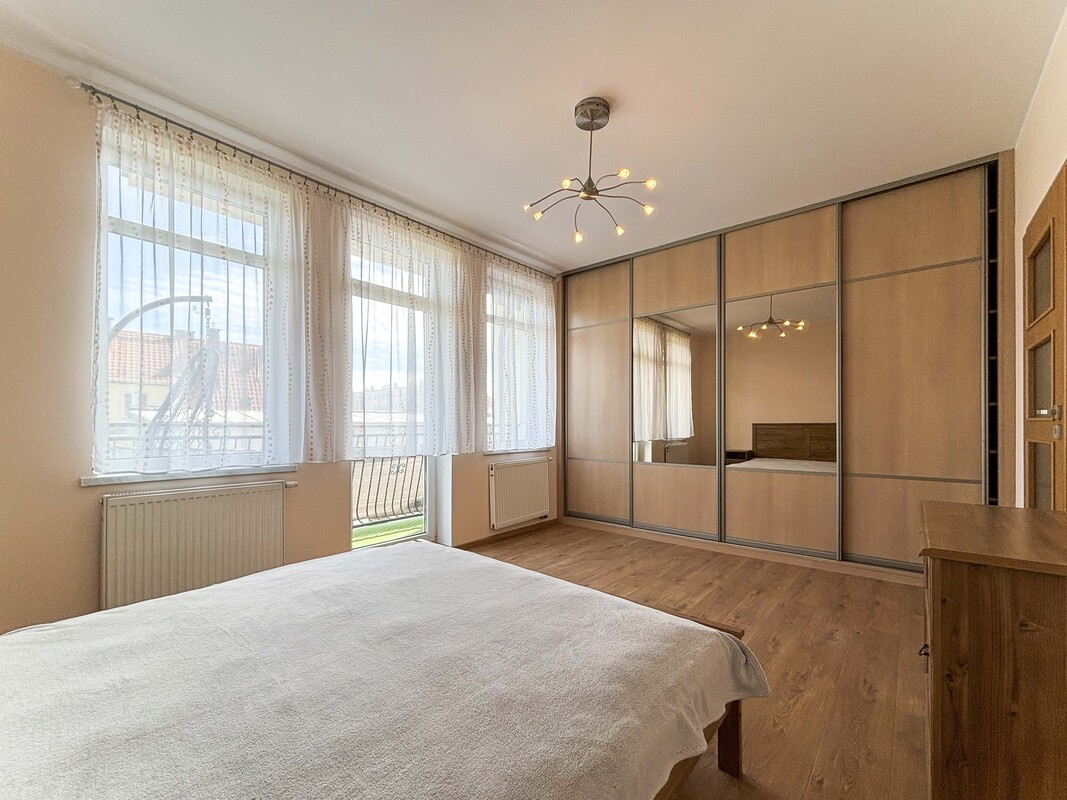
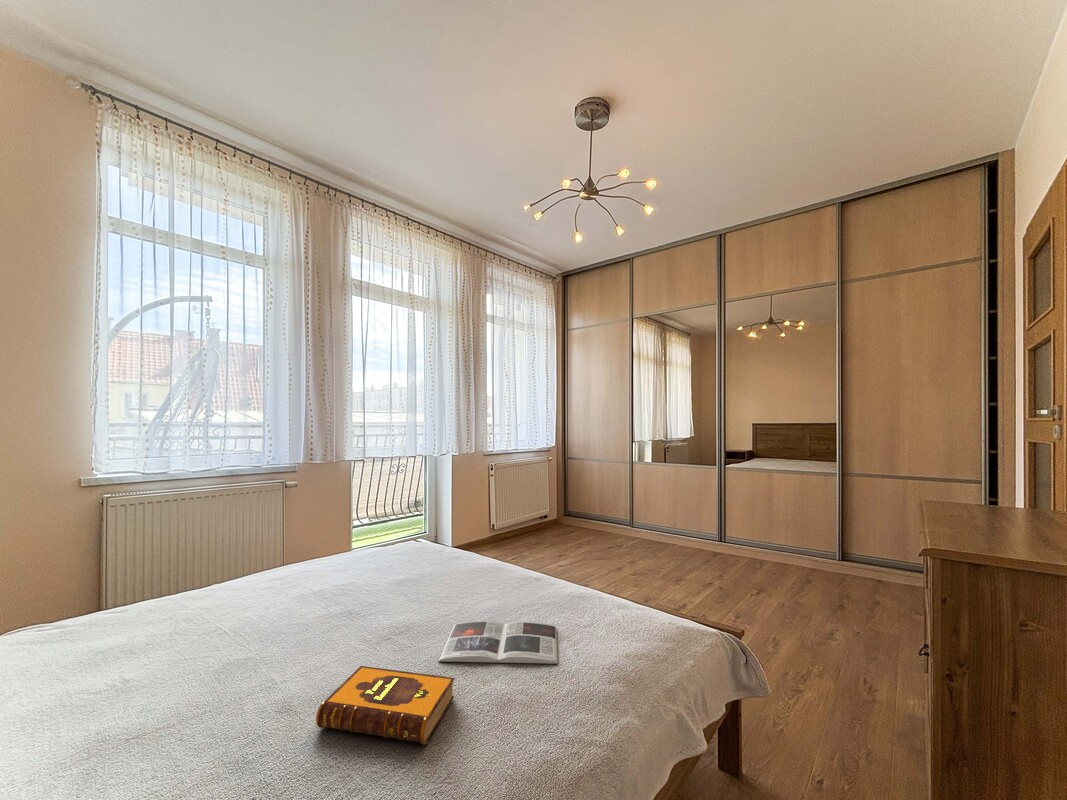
+ hardback book [315,665,455,745]
+ magazine [438,620,559,665]
